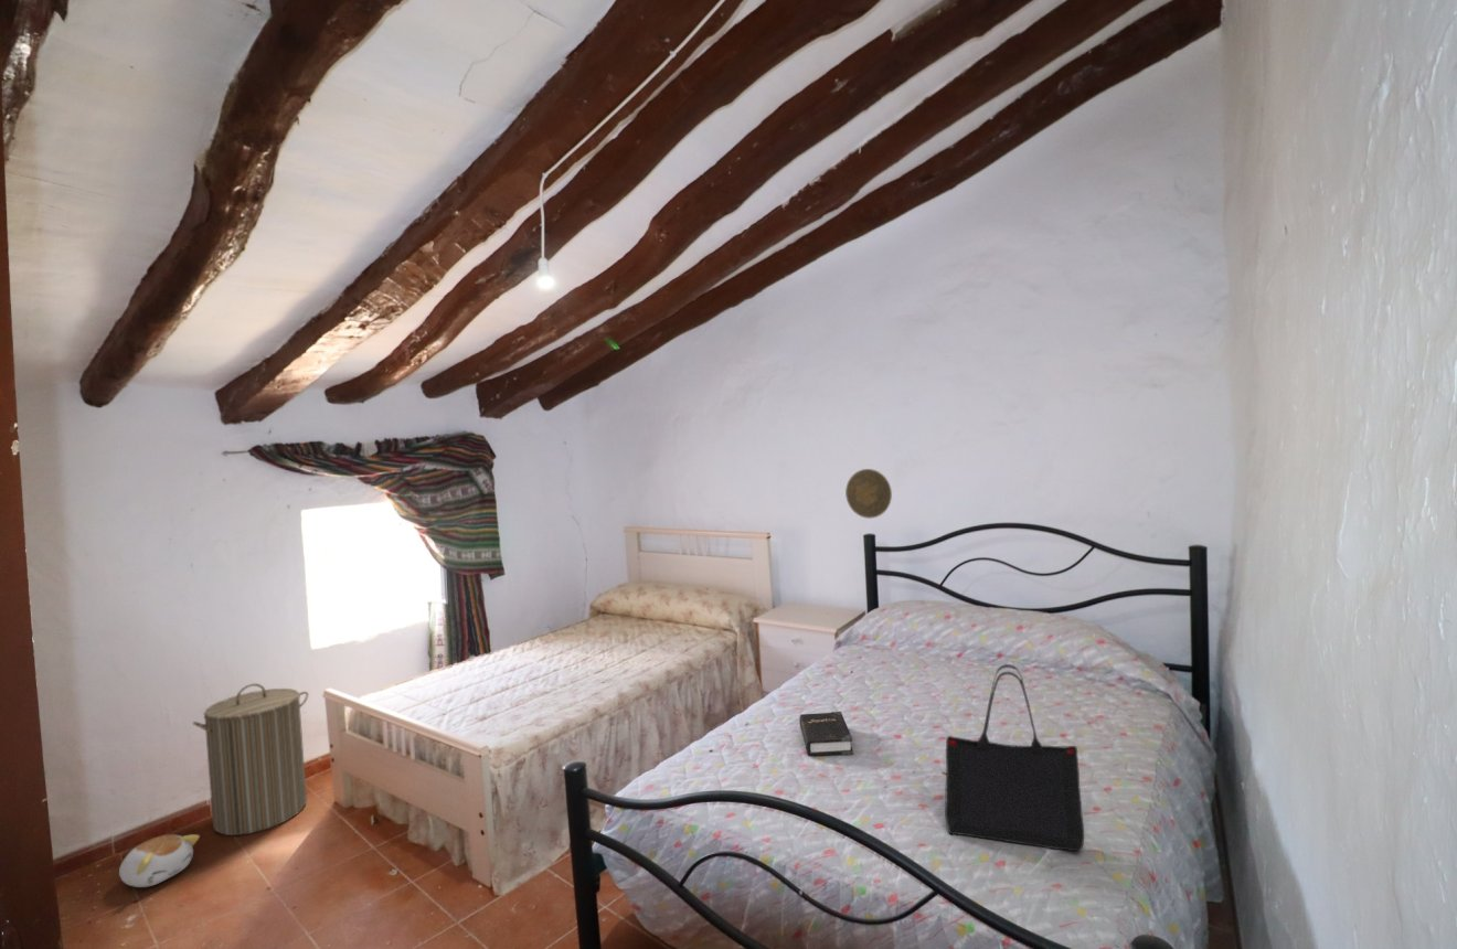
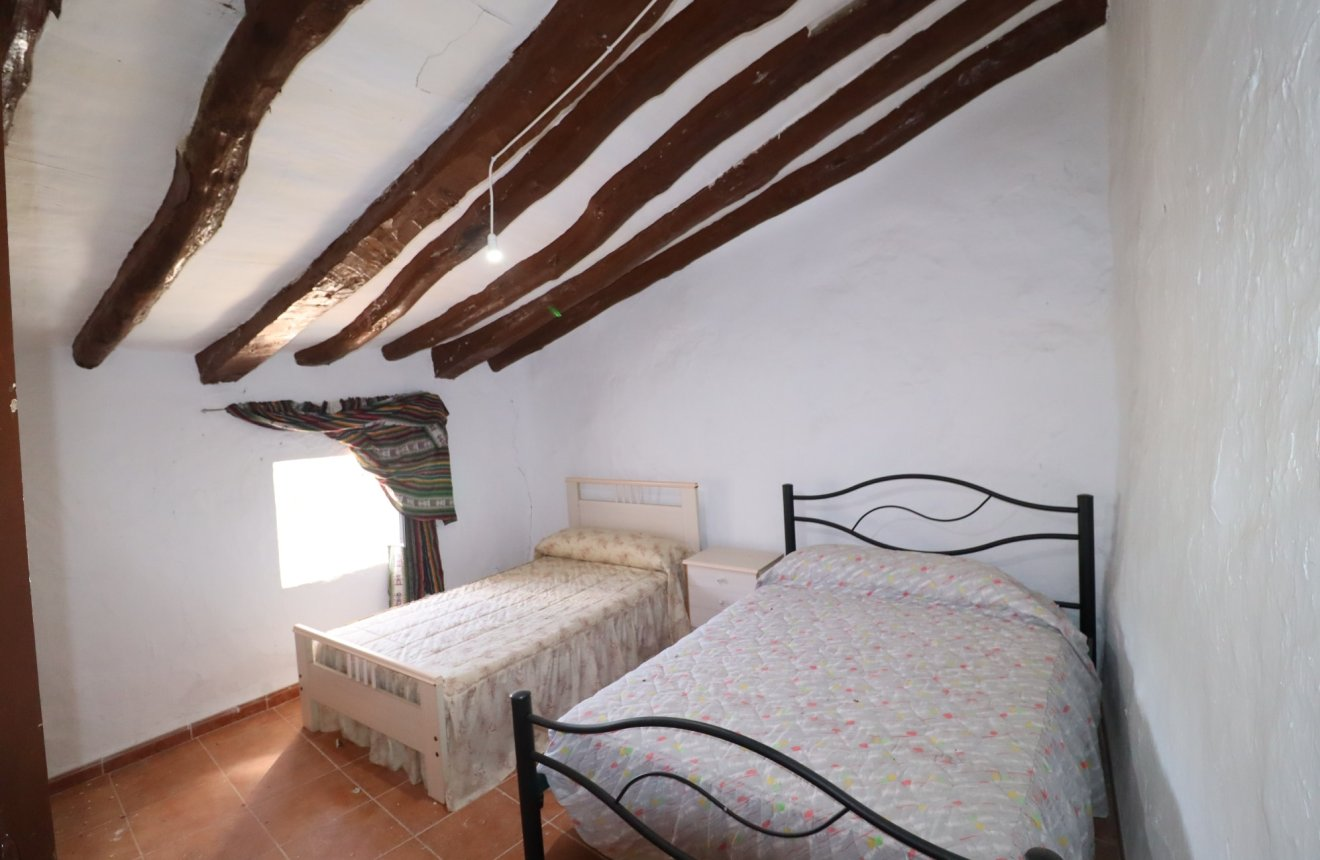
- plush toy [118,833,201,888]
- laundry hamper [192,683,309,836]
- decorative plate [844,468,893,520]
- tote bag [944,663,1085,853]
- hardback book [798,711,854,757]
